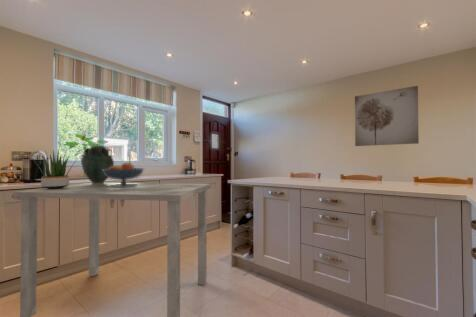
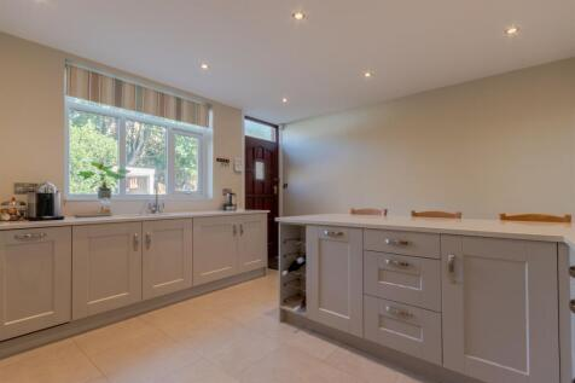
- wall art [354,85,420,147]
- dining table [12,182,212,317]
- vase [81,145,115,184]
- potted plant [34,148,77,189]
- fruit bowl [102,161,145,187]
